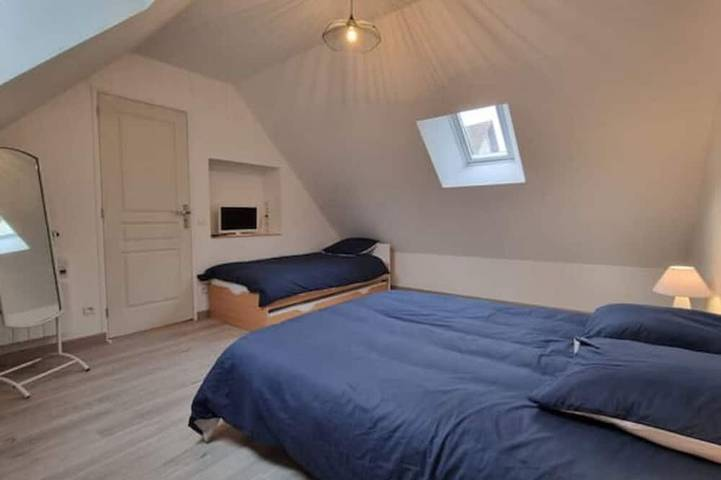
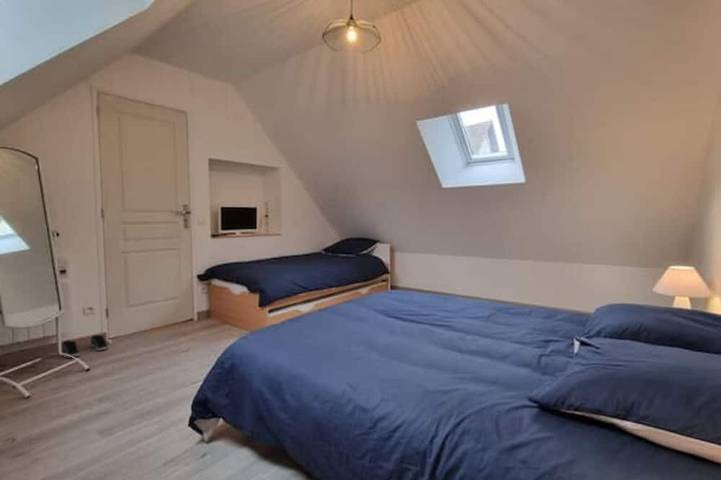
+ shoe [61,334,109,358]
